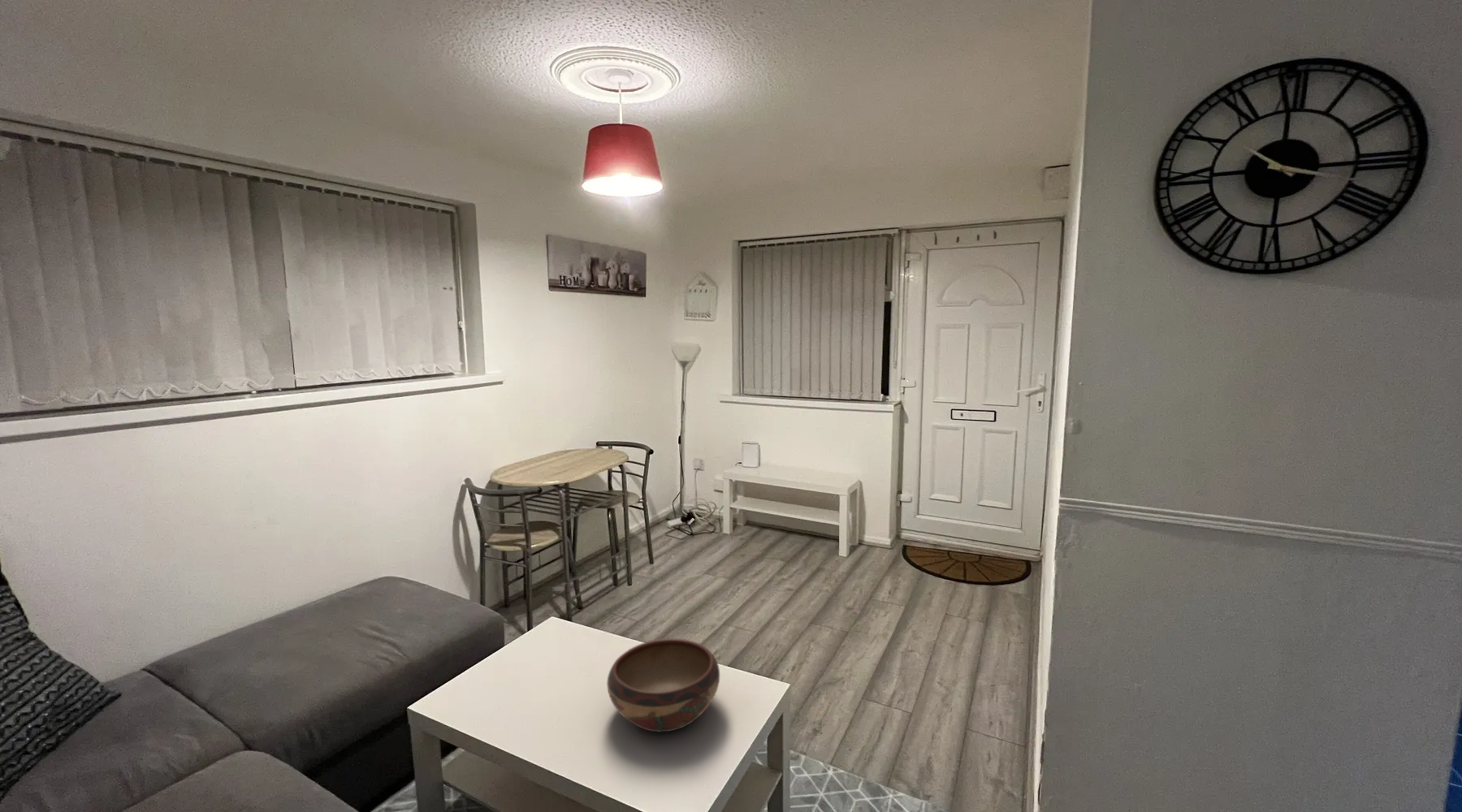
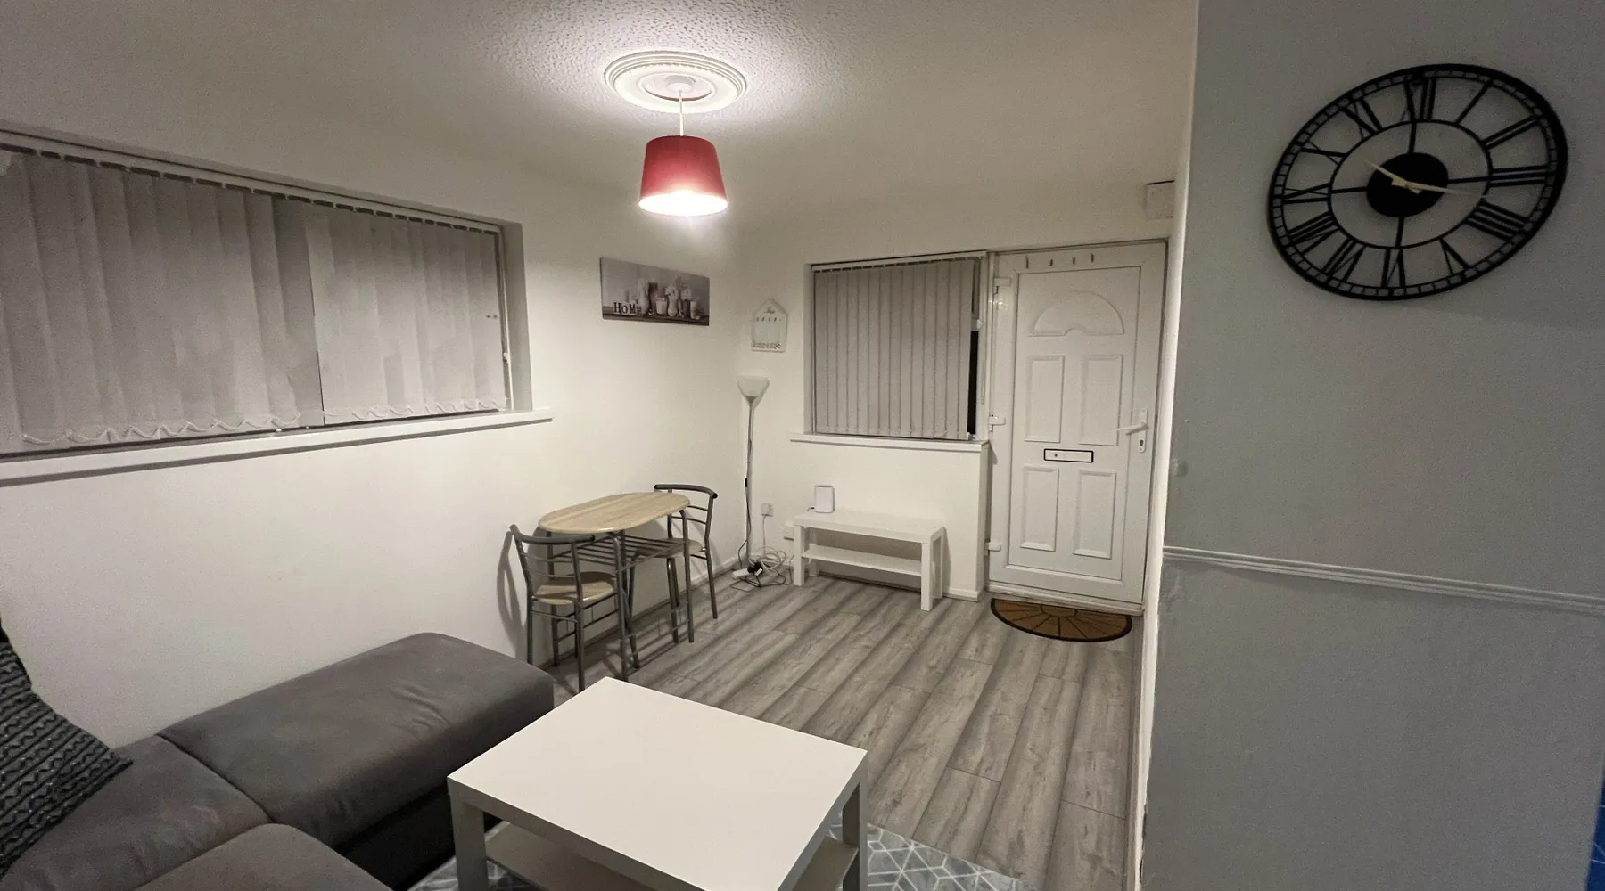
- decorative bowl [606,637,720,733]
